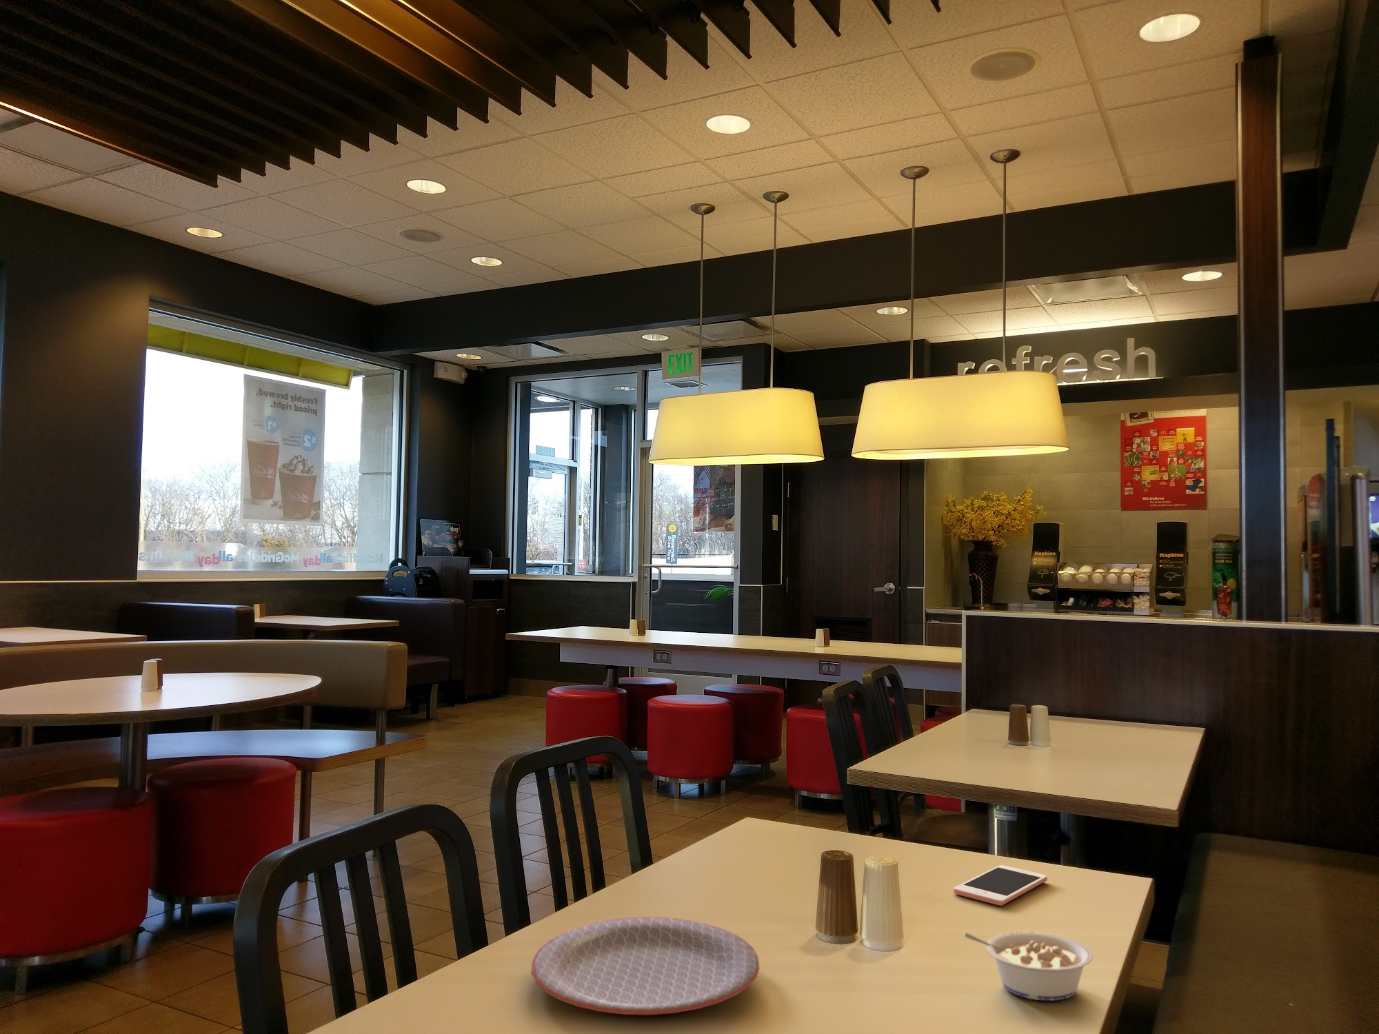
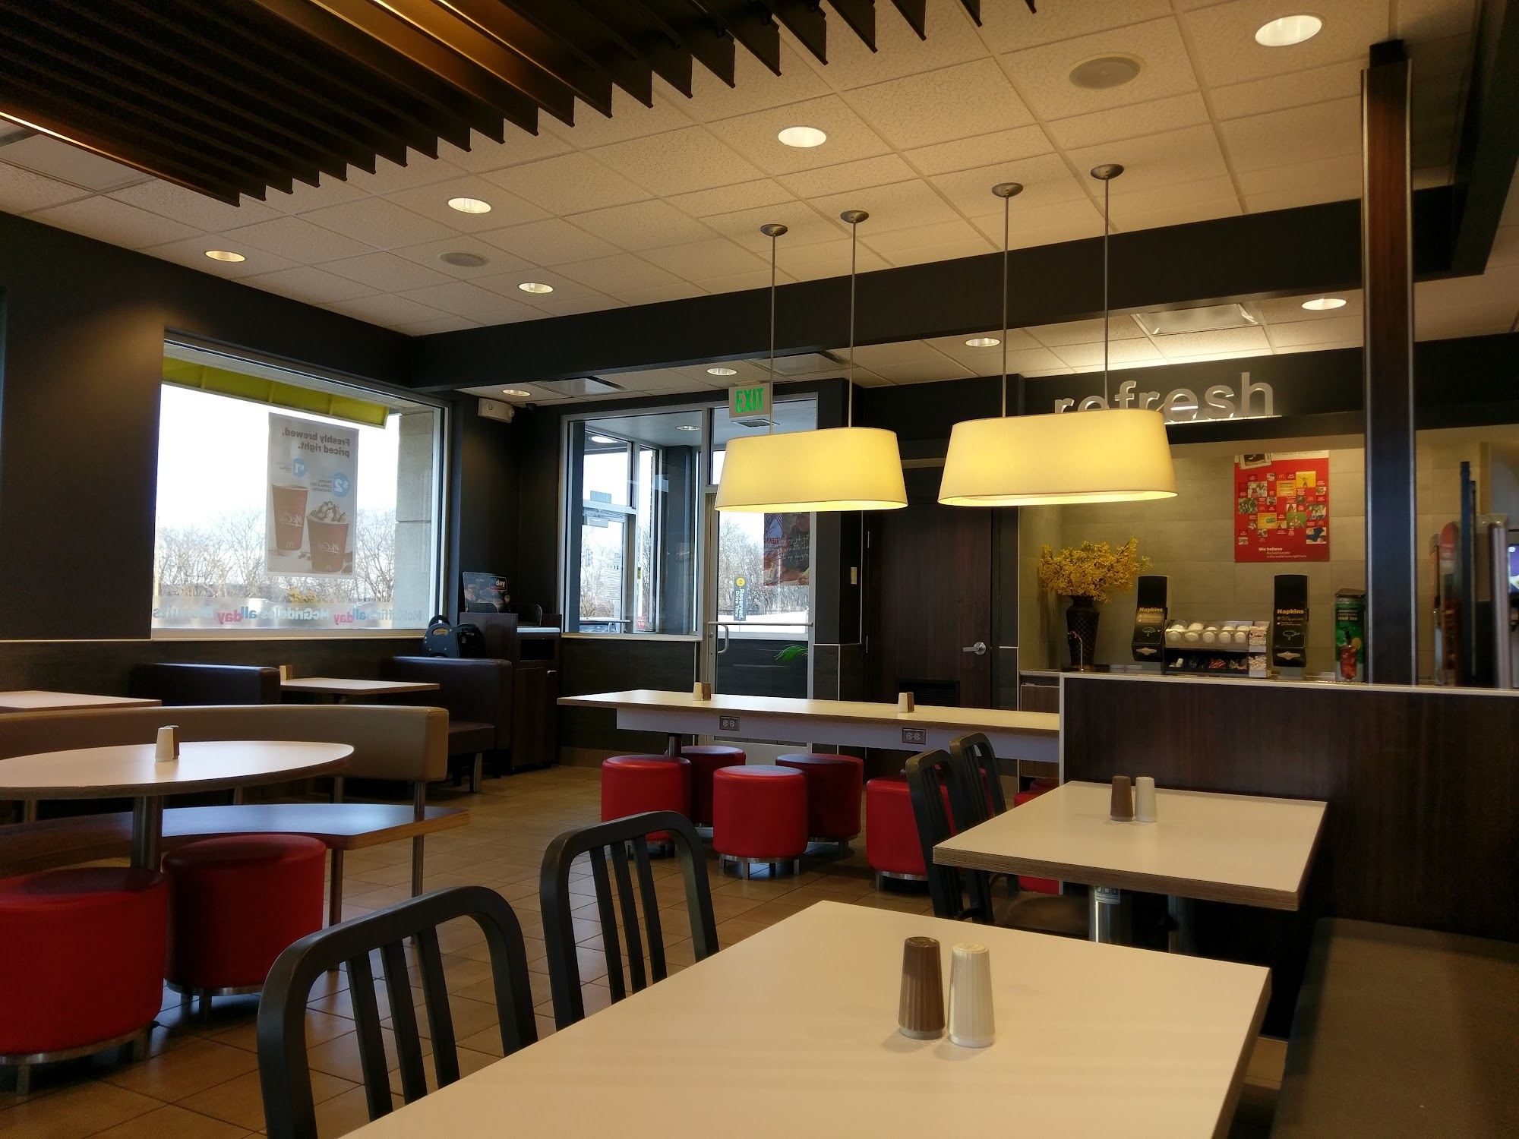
- legume [963,931,1092,1001]
- cell phone [953,865,1048,907]
- plate [531,916,760,1016]
